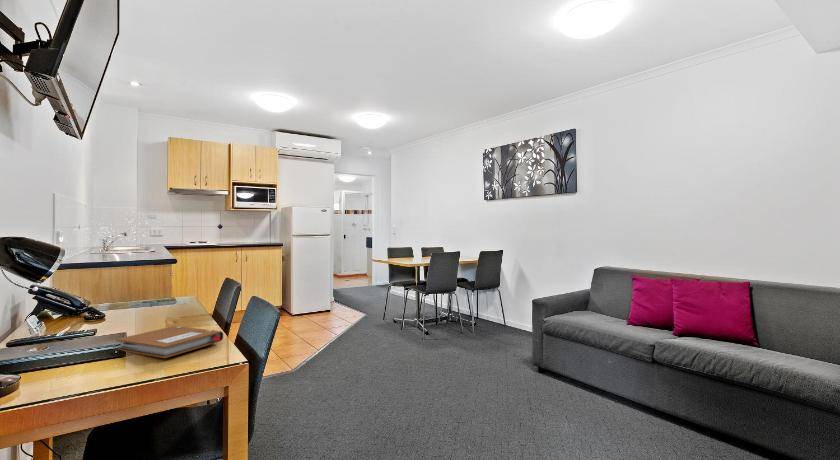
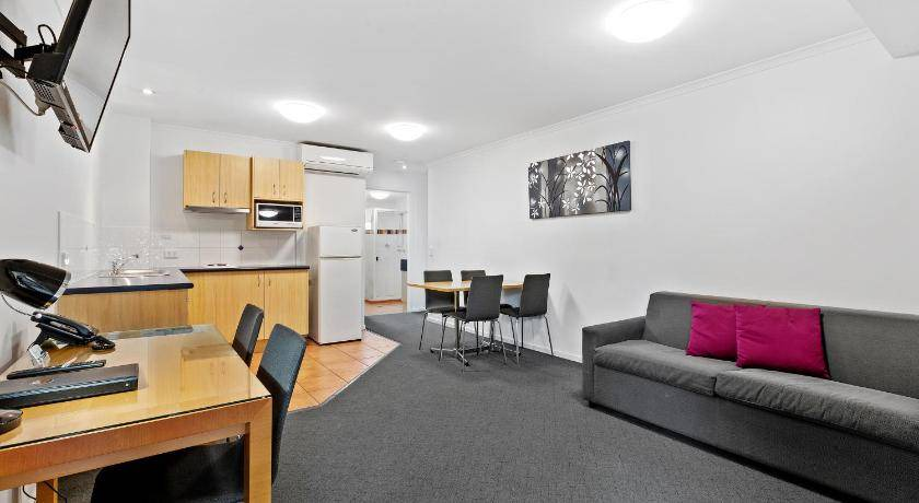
- notebook [115,325,224,359]
